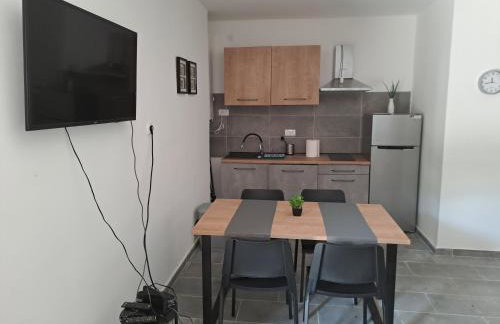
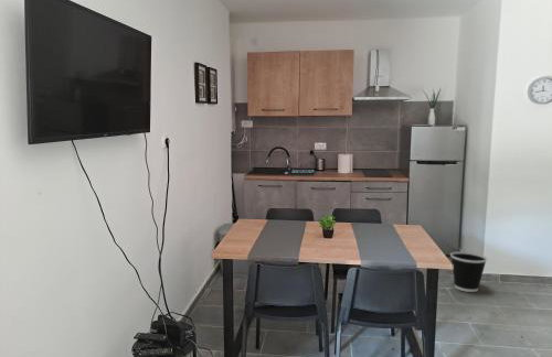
+ wastebasket [449,250,488,293]
